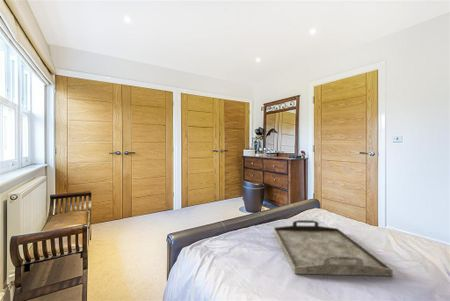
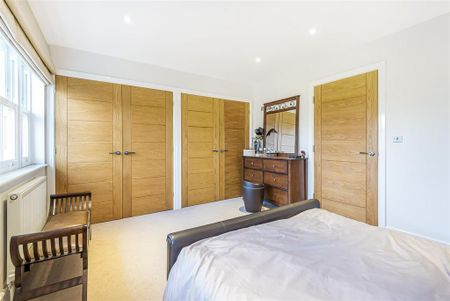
- serving tray [273,219,394,277]
